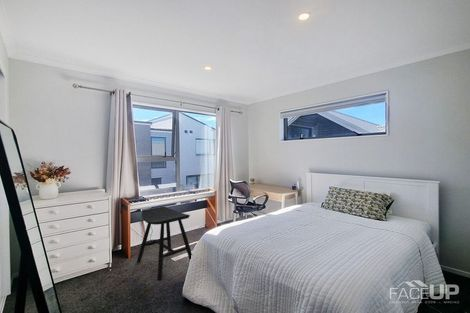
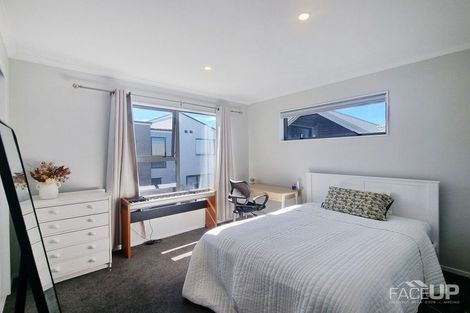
- stool [136,205,193,281]
